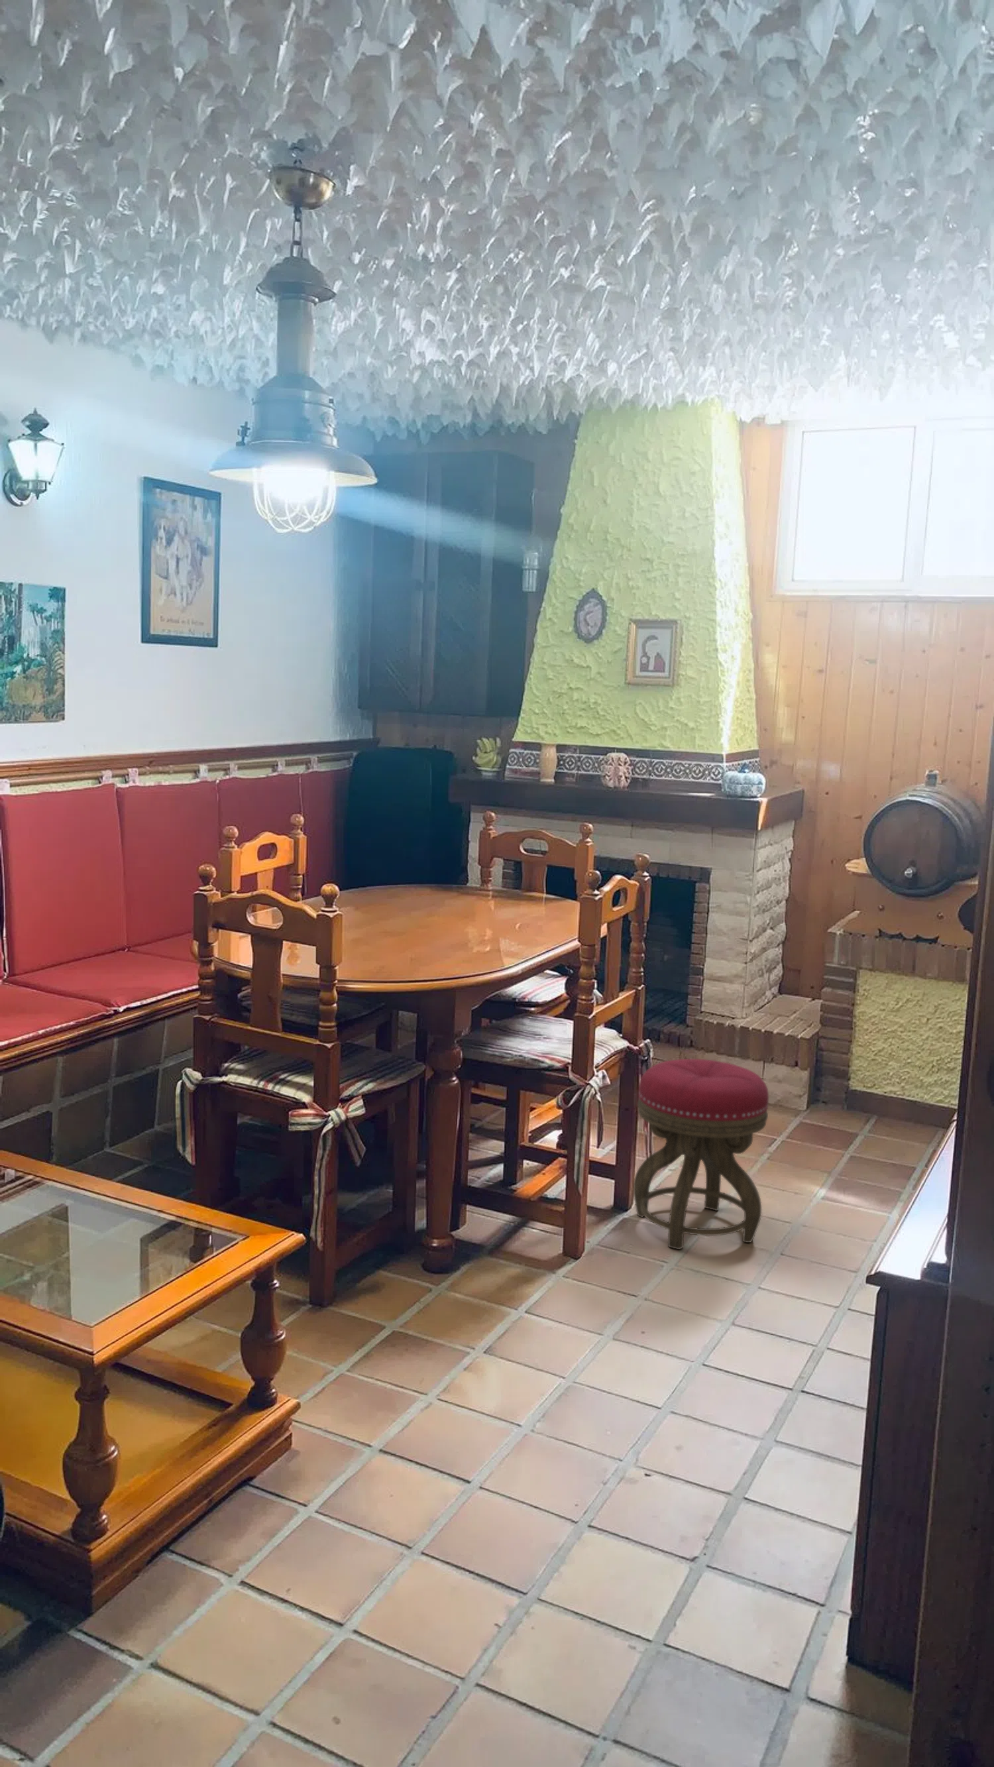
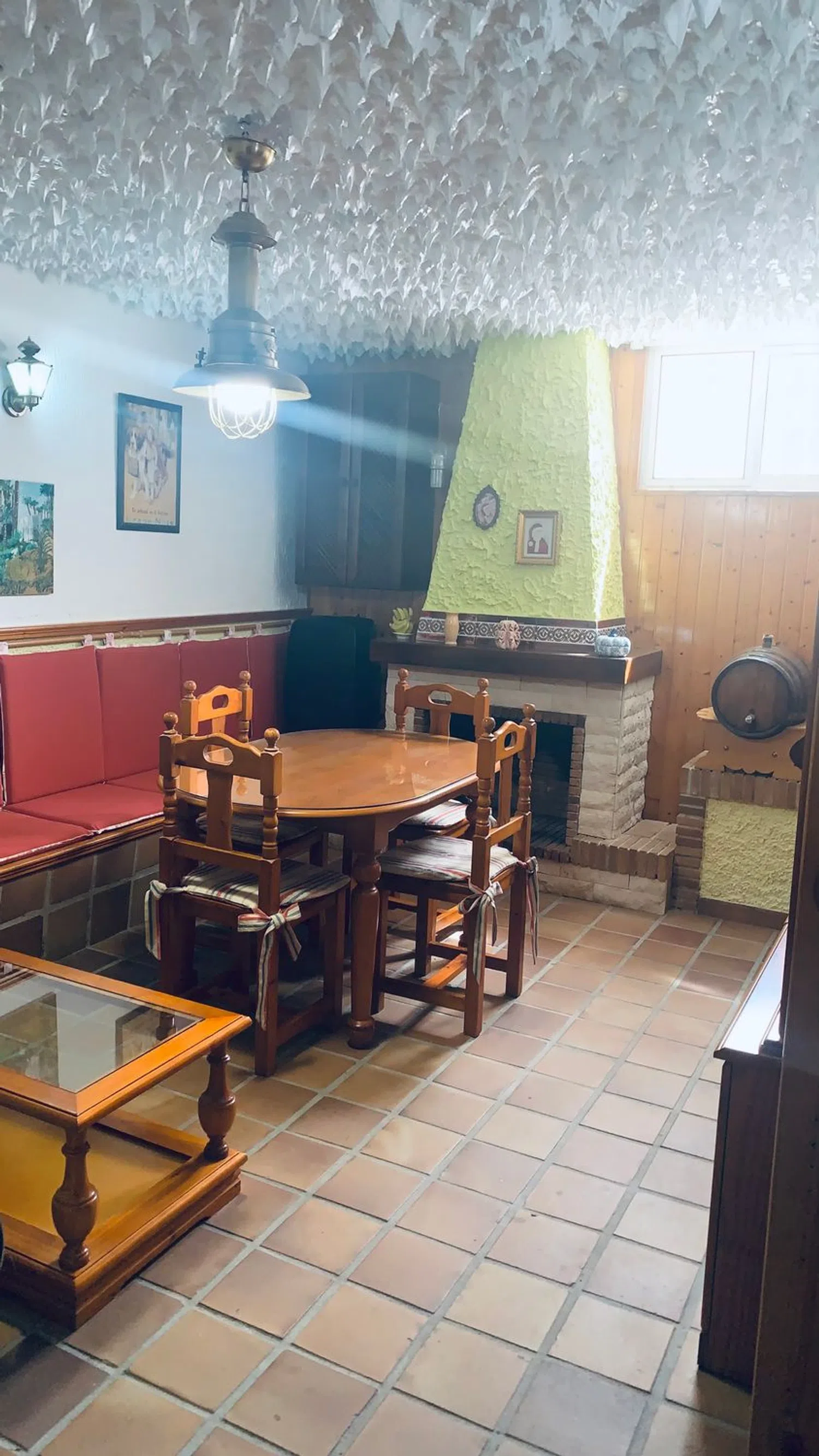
- stool [632,1058,769,1250]
